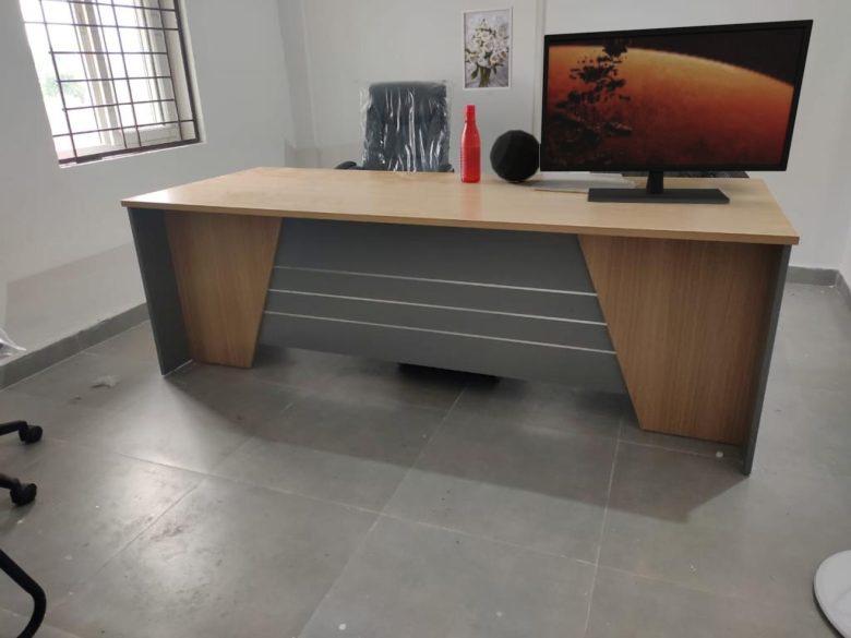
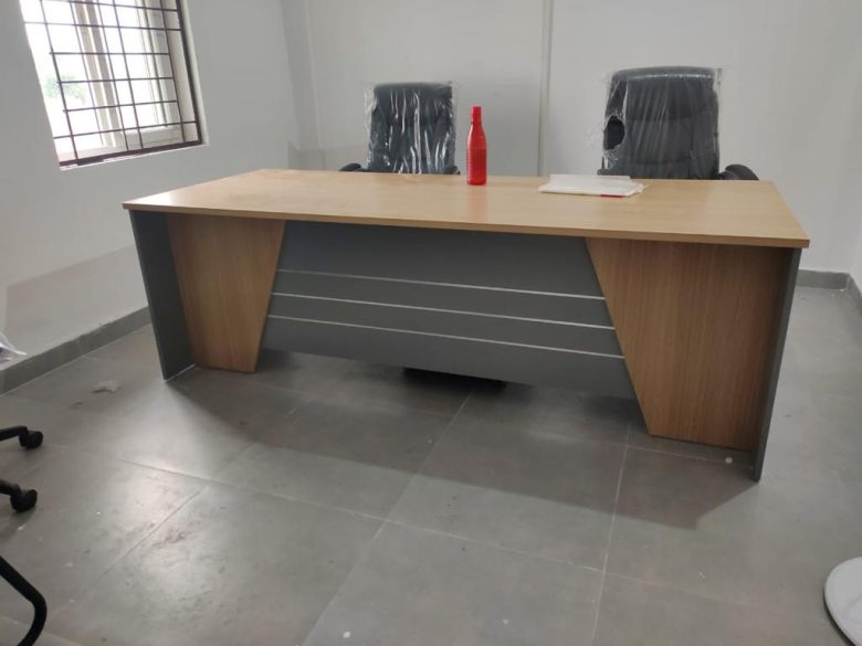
- wall art [460,5,514,92]
- monitor [539,19,814,204]
- decorative orb [489,129,541,184]
